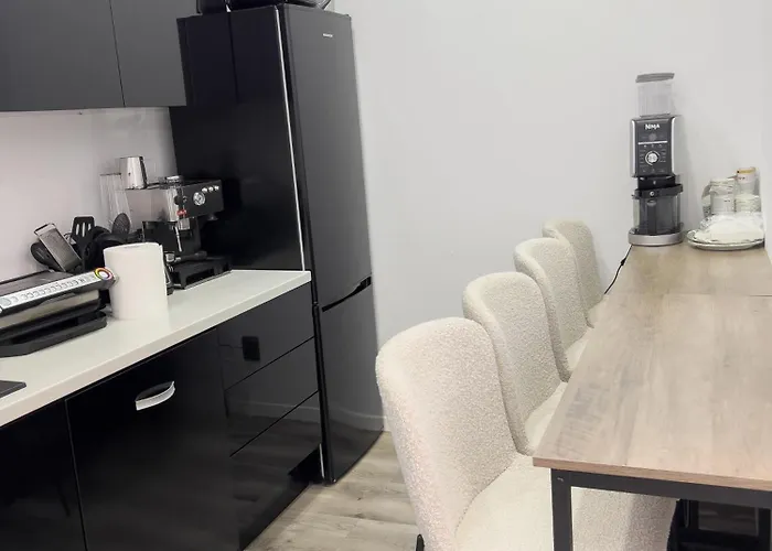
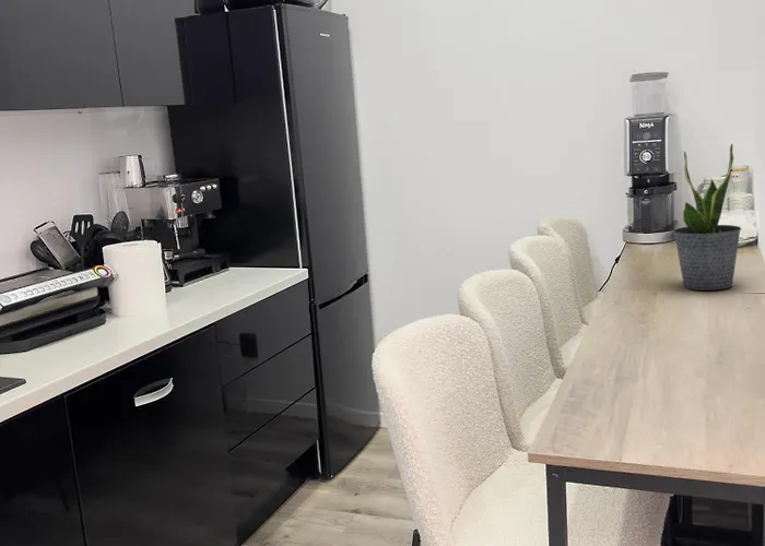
+ potted plant [672,143,742,292]
